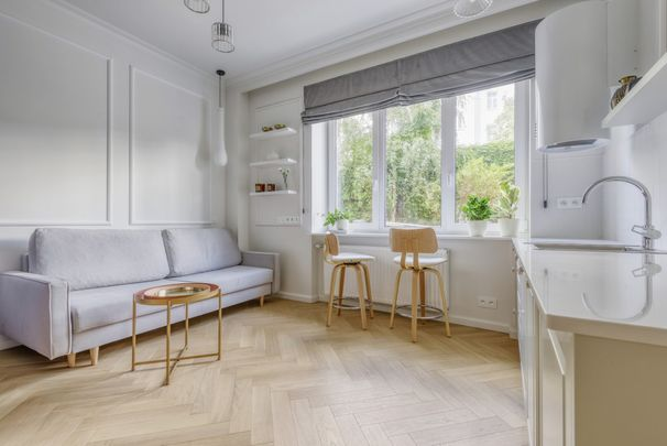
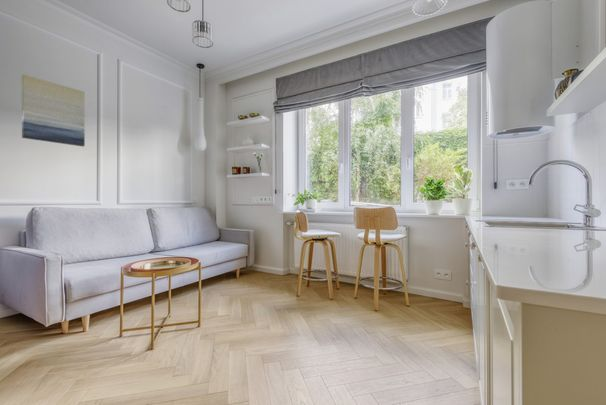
+ wall art [21,74,86,147]
